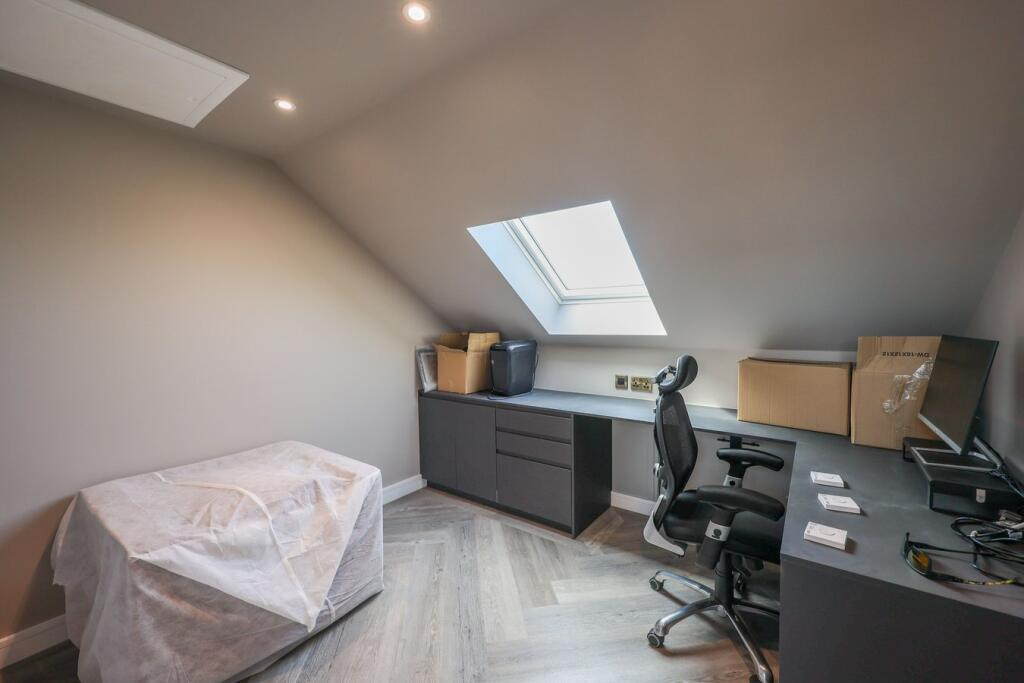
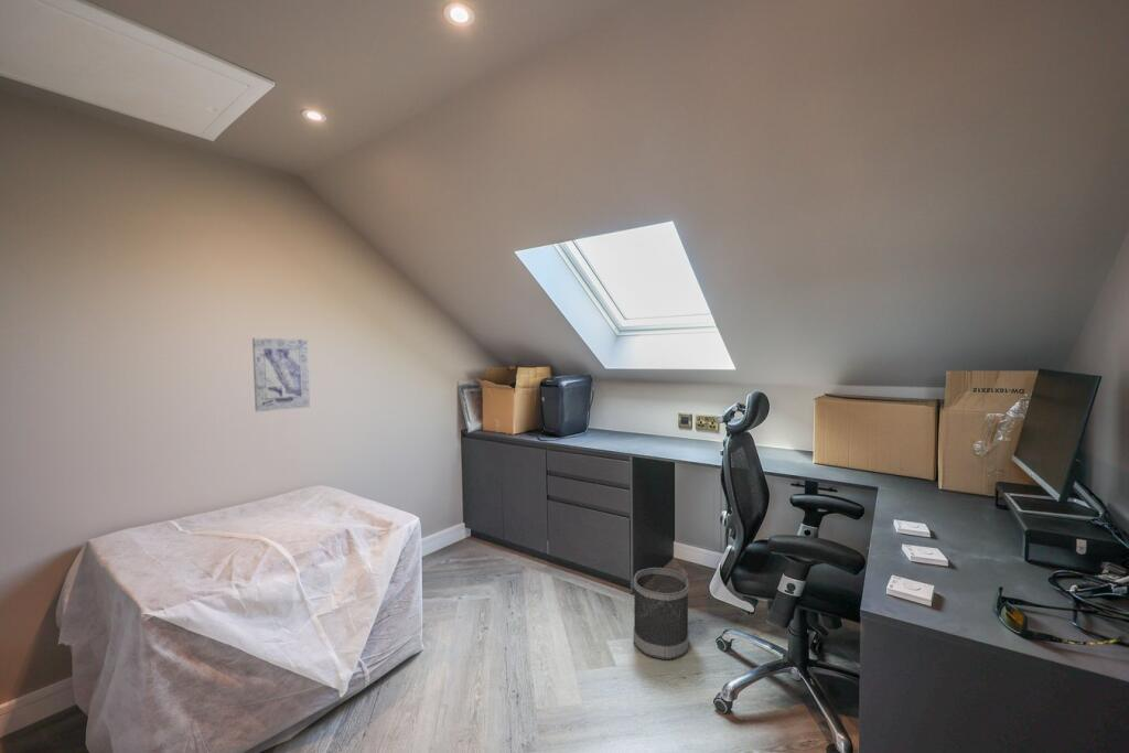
+ wall art [251,337,311,412]
+ wastebasket [632,567,690,660]
